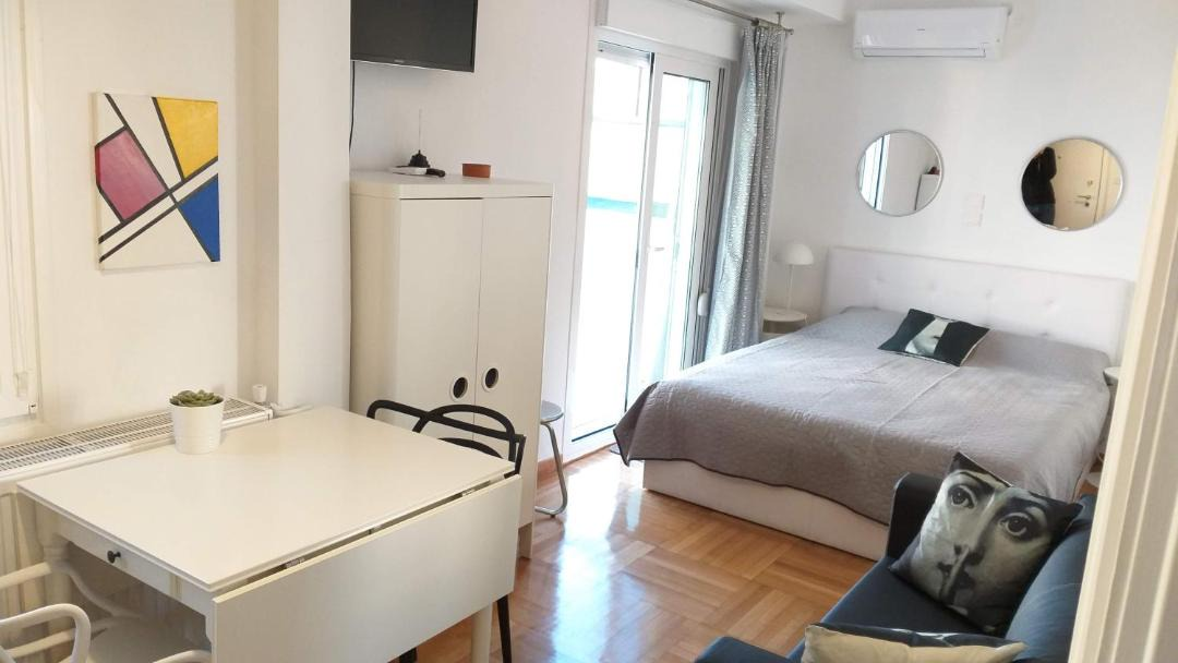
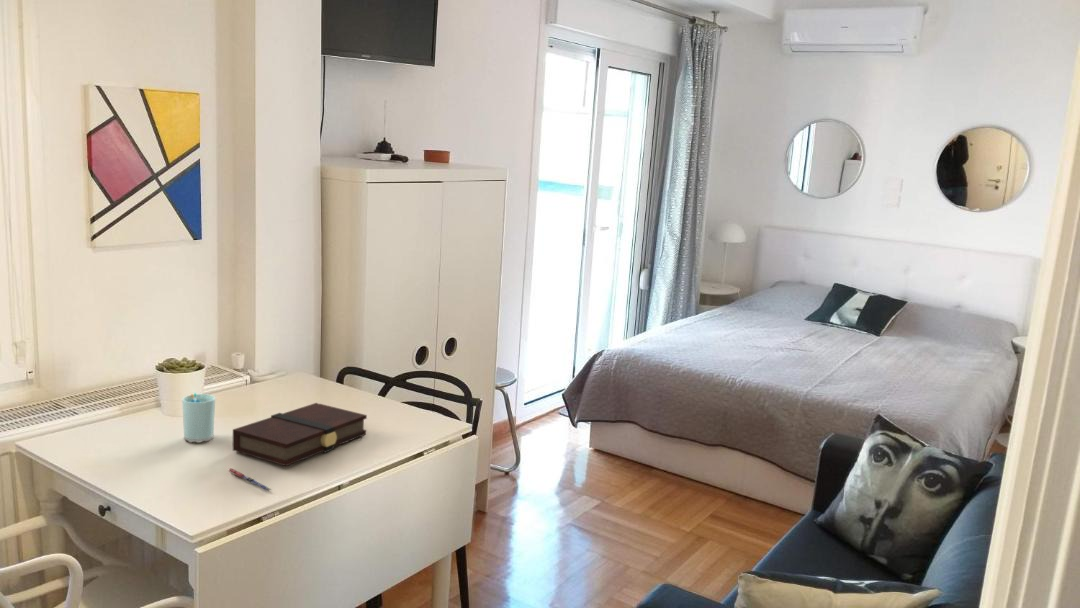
+ cup [181,392,216,444]
+ pen [228,468,273,492]
+ book [232,402,368,467]
